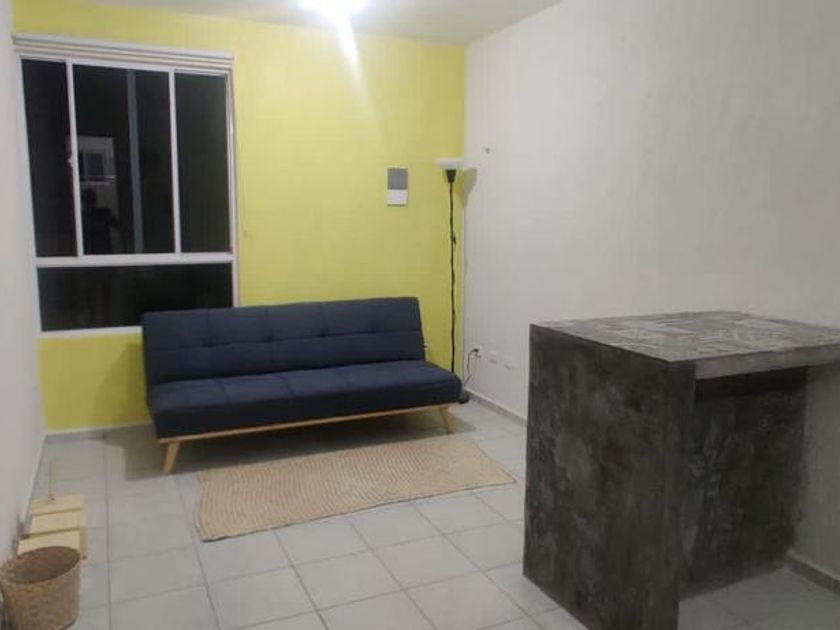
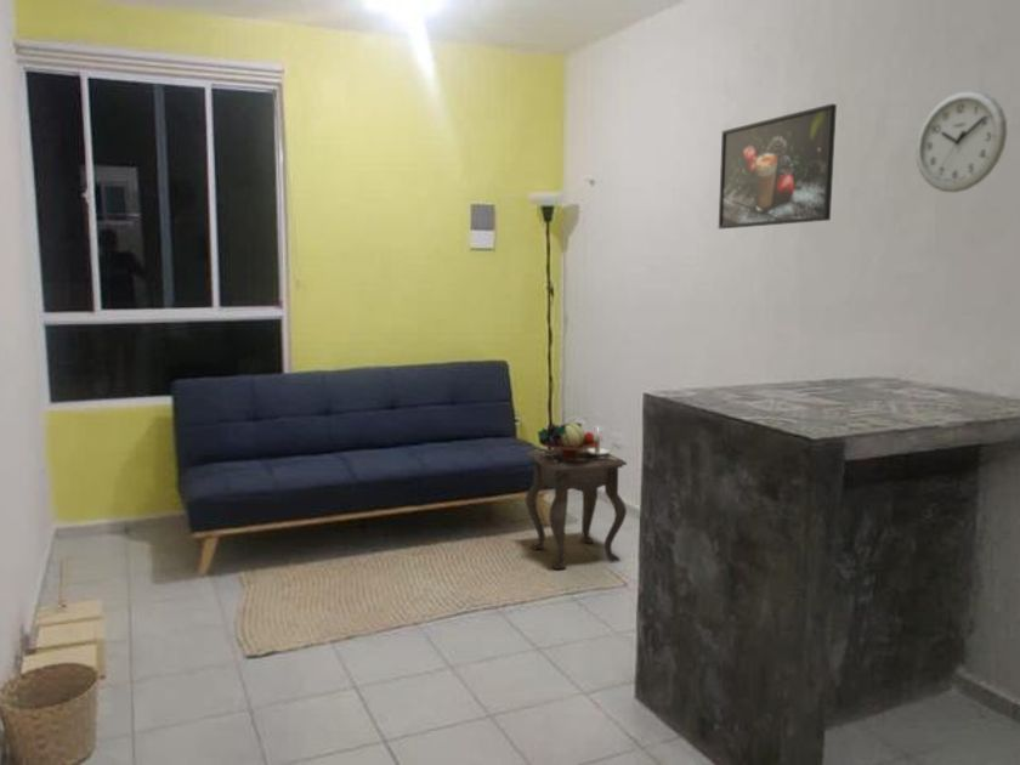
+ side table [525,421,628,571]
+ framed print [718,103,838,229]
+ wall clock [916,89,1008,193]
